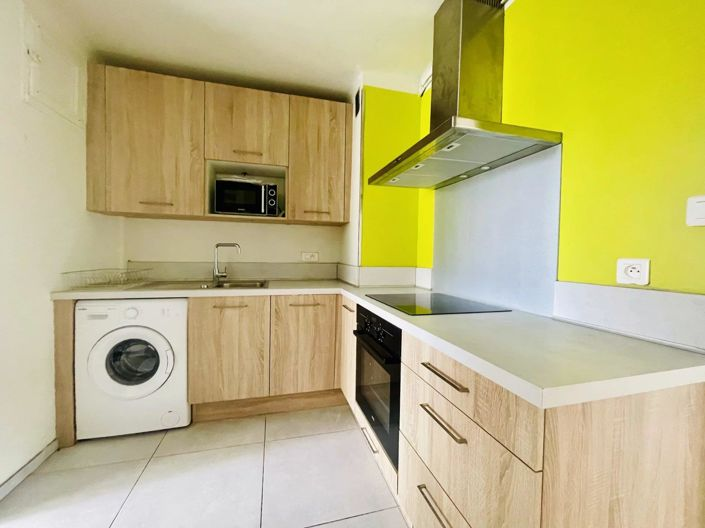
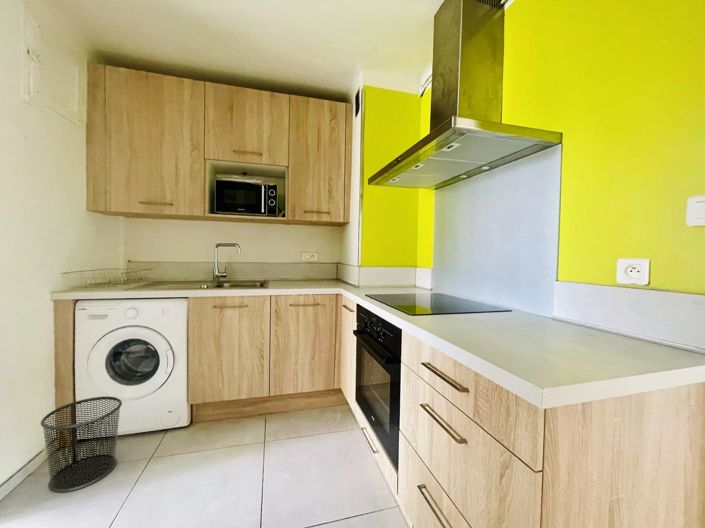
+ trash can [40,395,123,493]
